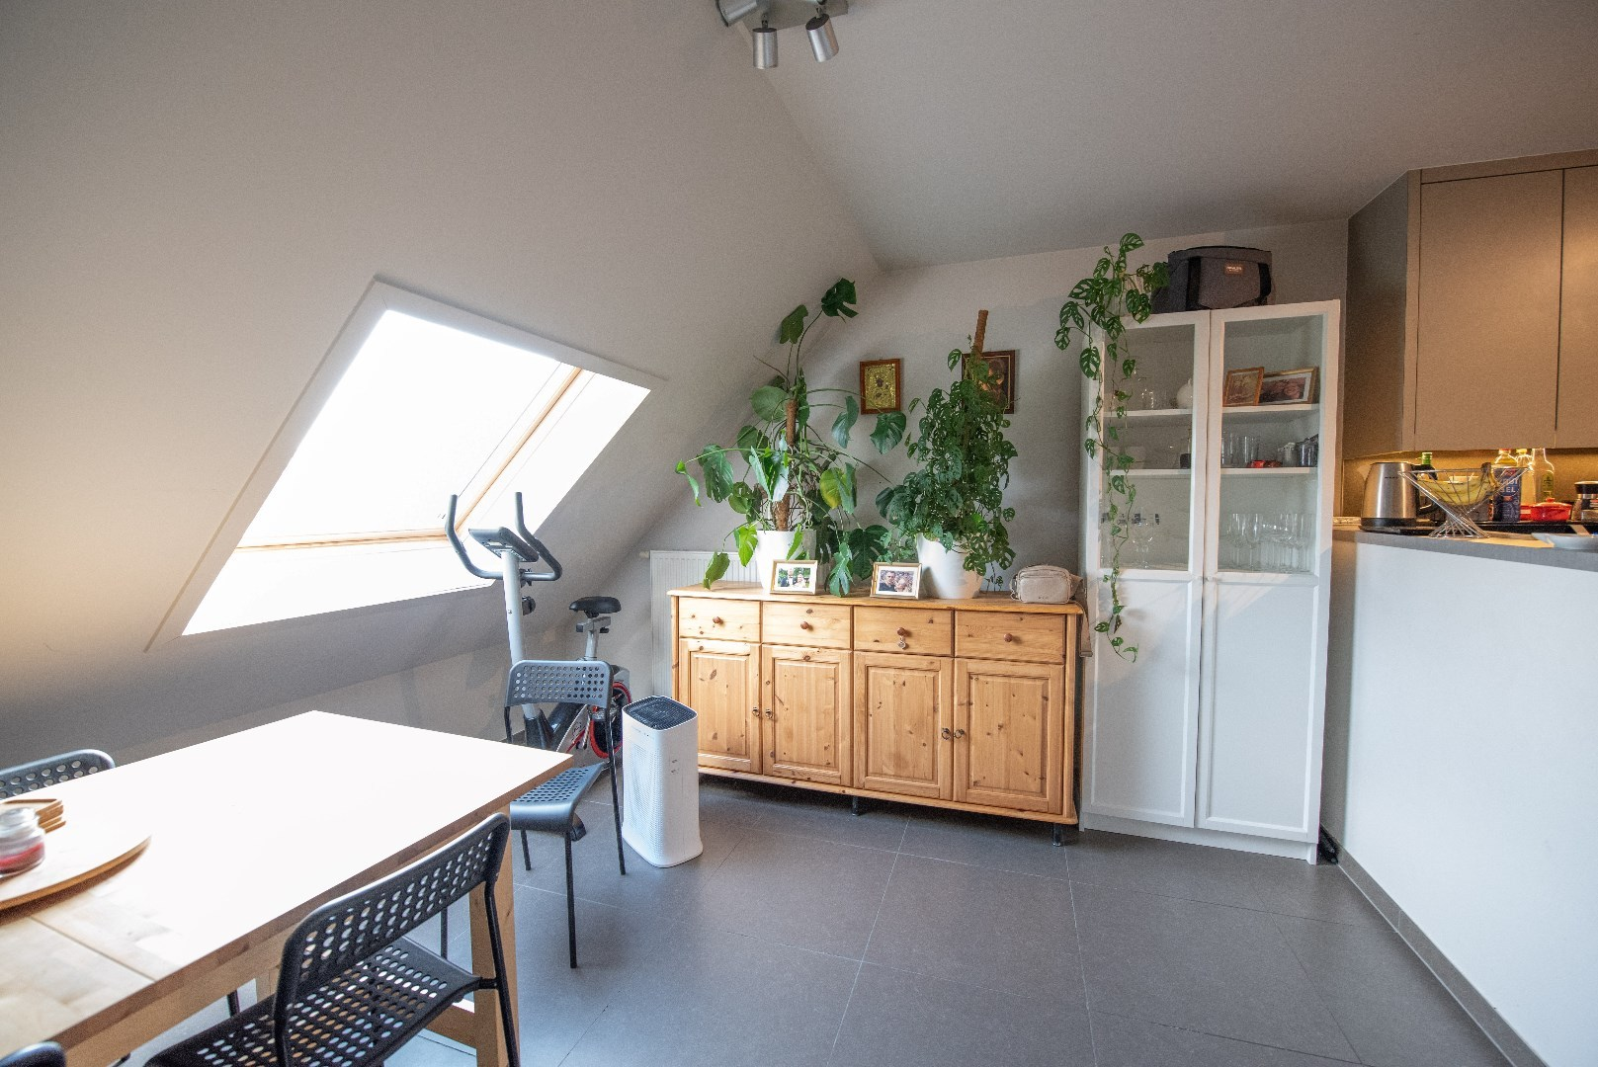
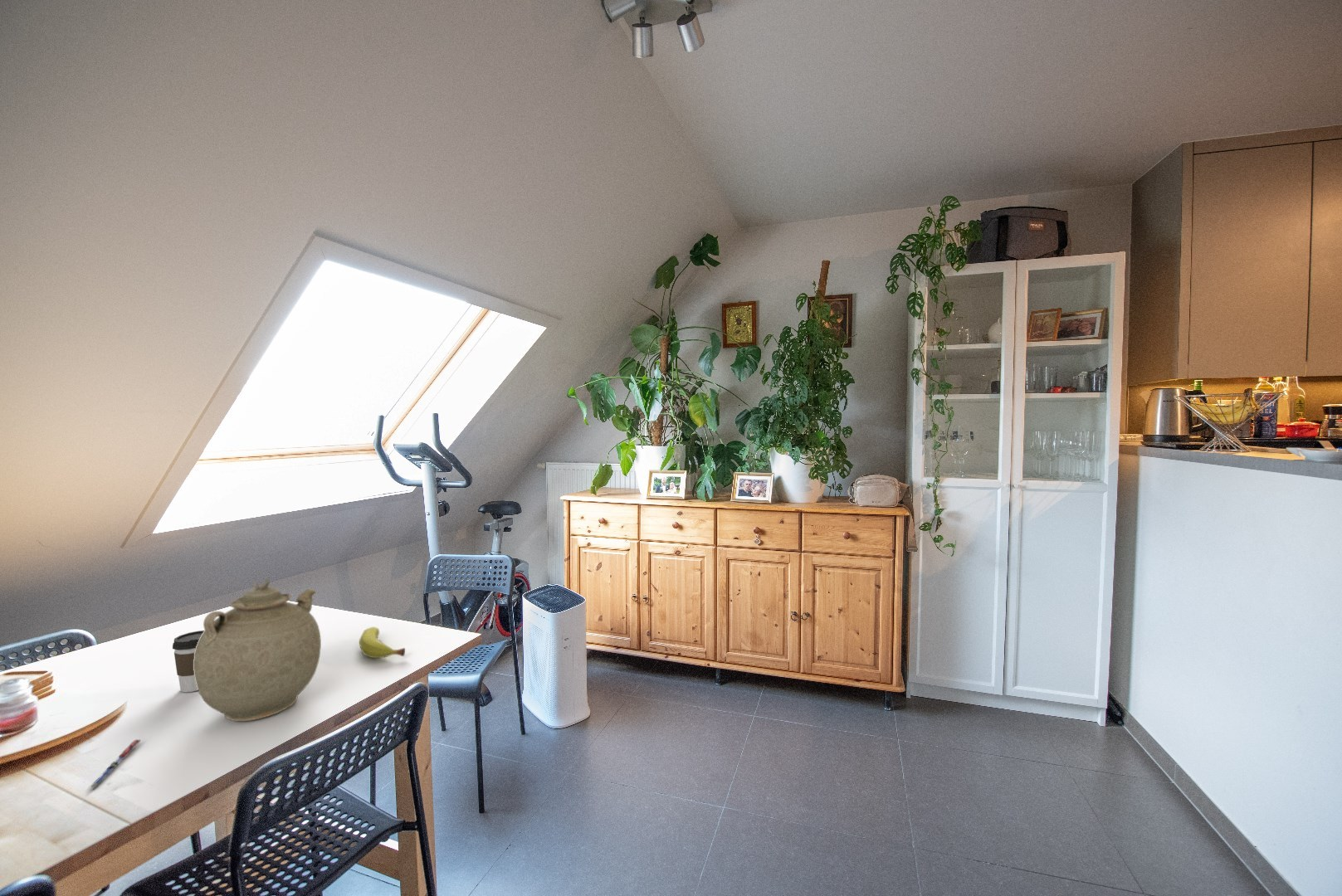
+ fruit [359,626,406,659]
+ pen [85,738,142,791]
+ coffee cup [172,630,205,693]
+ teapot [193,578,322,722]
